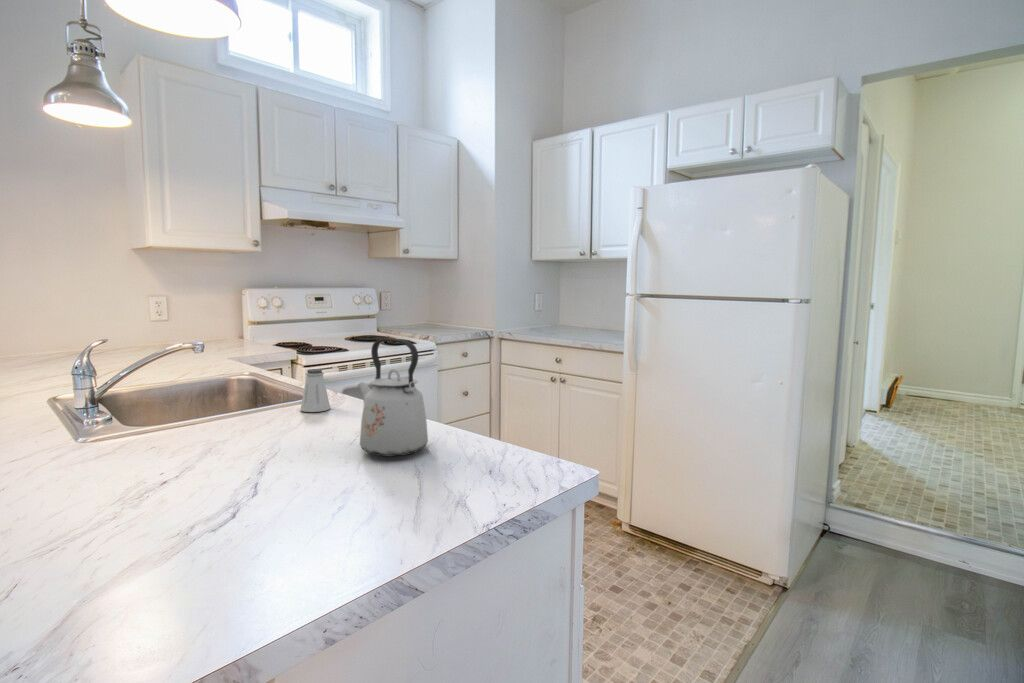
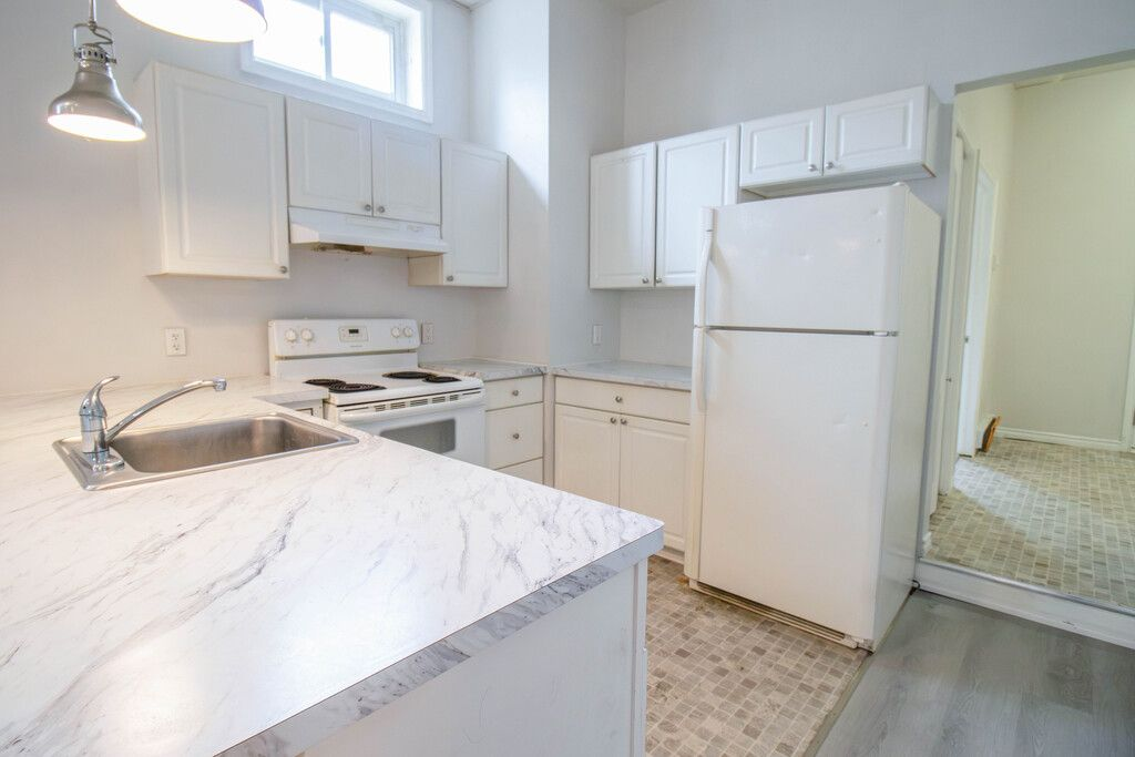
- saltshaker [299,368,331,413]
- kettle [357,337,429,458]
